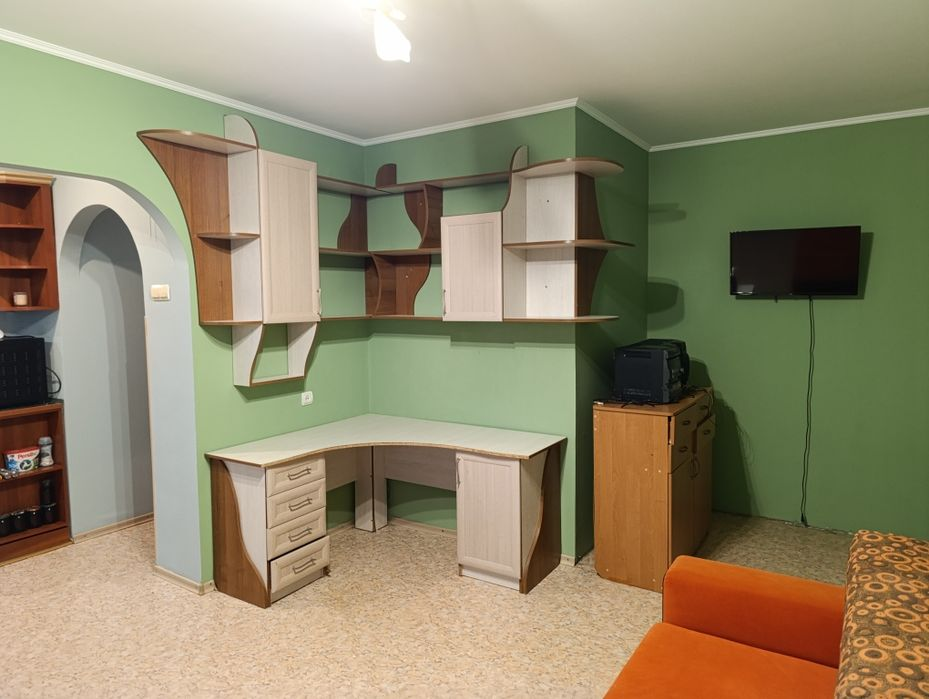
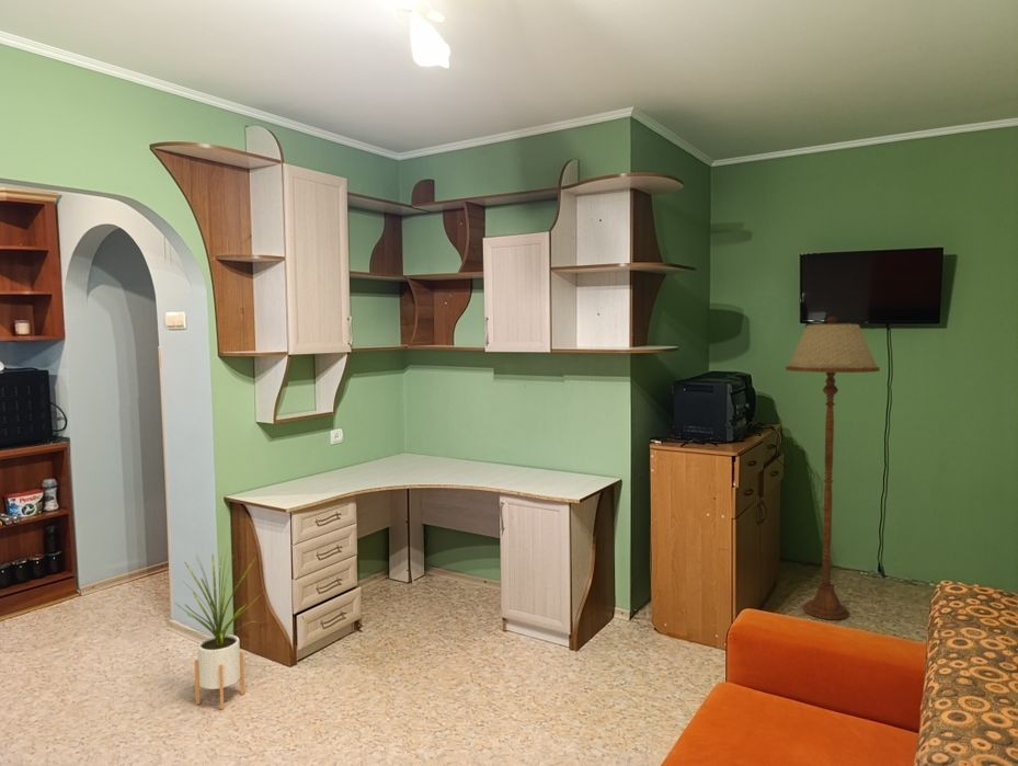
+ floor lamp [785,316,881,620]
+ house plant [174,546,263,710]
